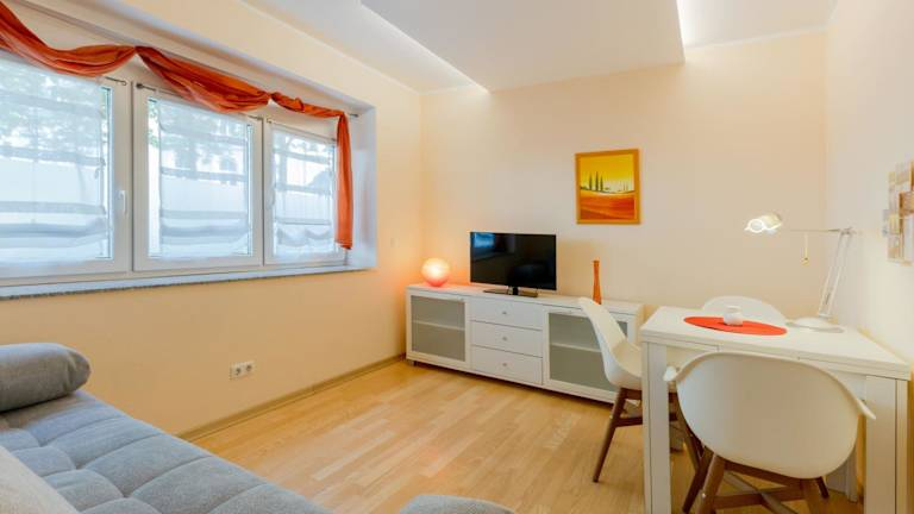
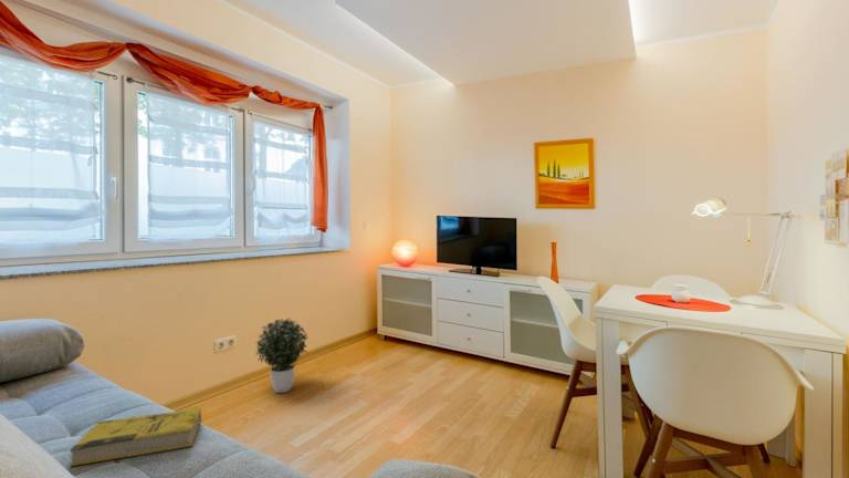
+ book [69,407,203,467]
+ potted plant [253,316,310,394]
